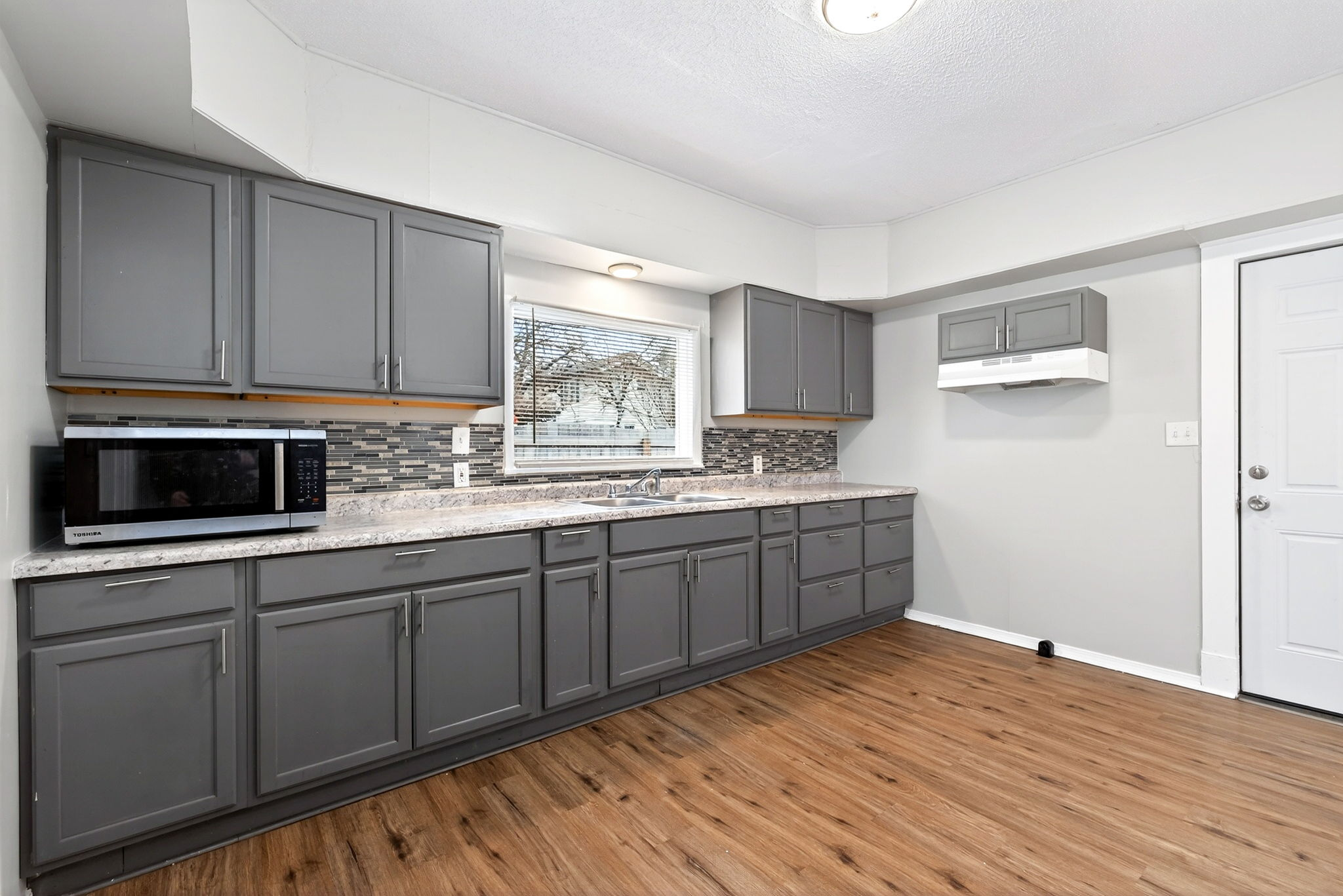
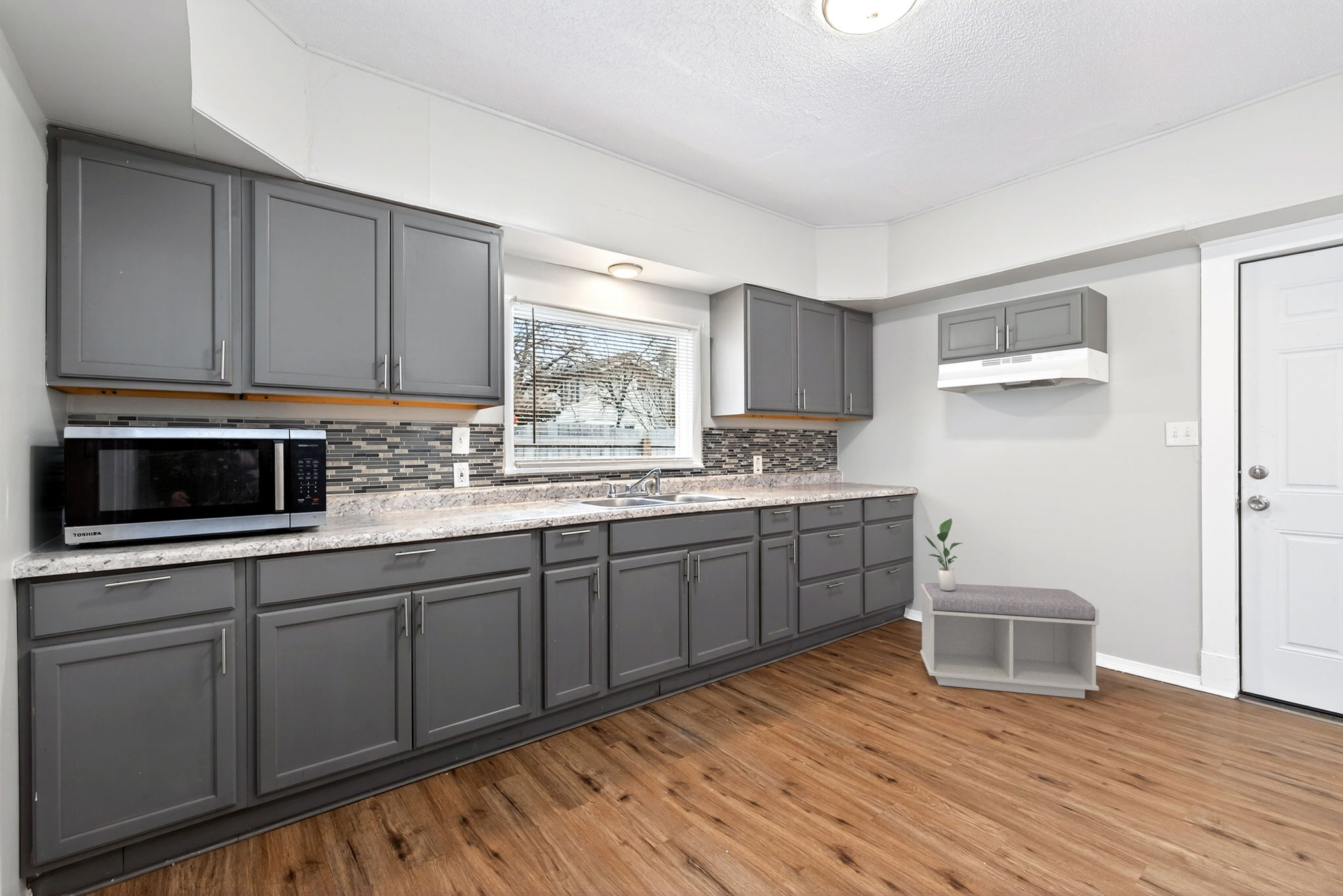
+ bench [919,582,1100,699]
+ potted plant [924,518,964,591]
